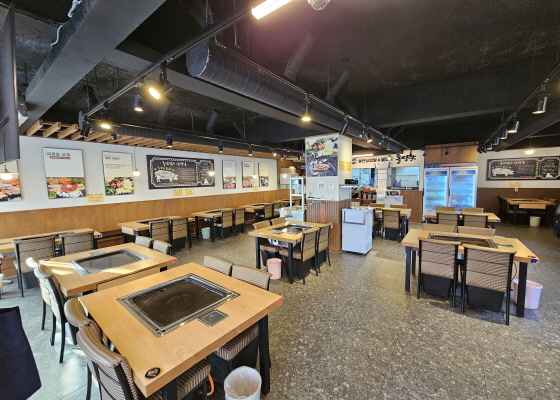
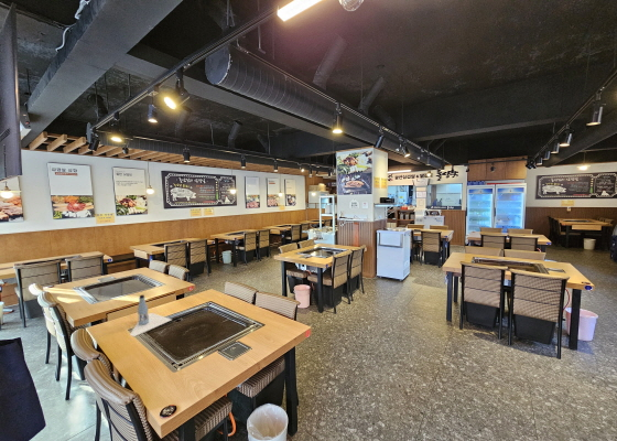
+ bottle [129,294,172,337]
